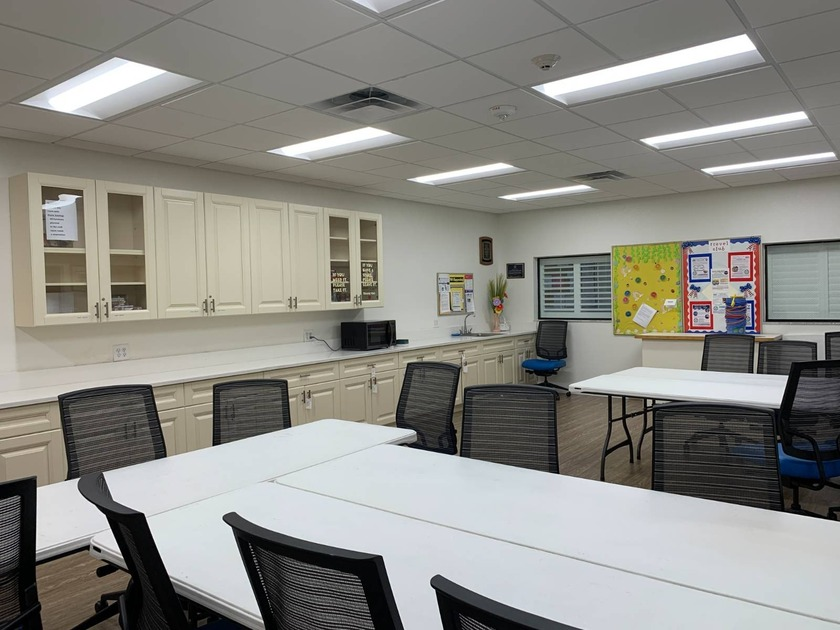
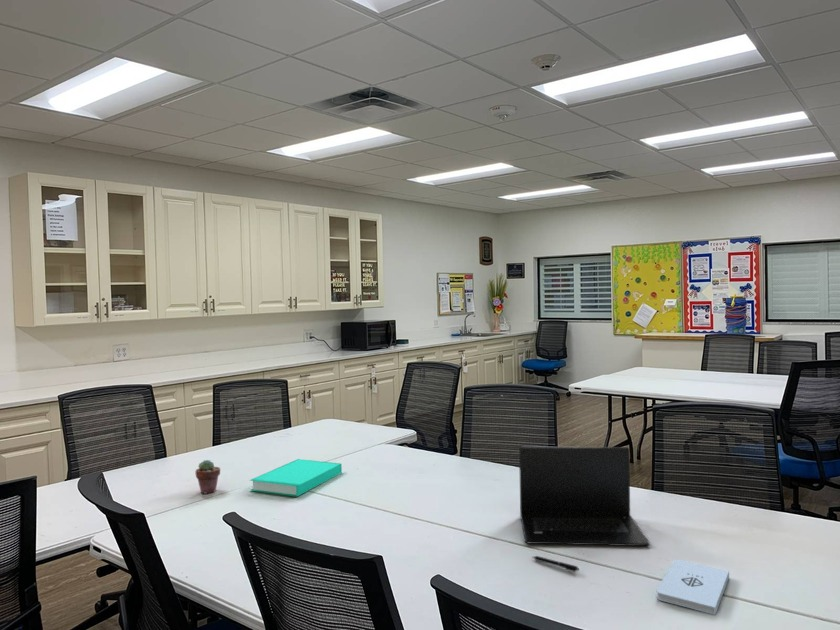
+ pen [532,555,580,573]
+ notepad [656,559,730,616]
+ laptop [518,446,651,547]
+ potted succulent [195,459,221,495]
+ binder [249,458,343,498]
